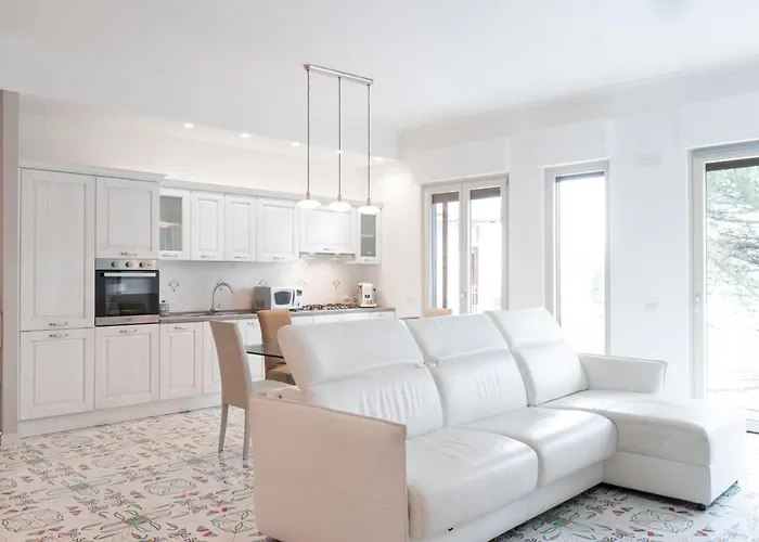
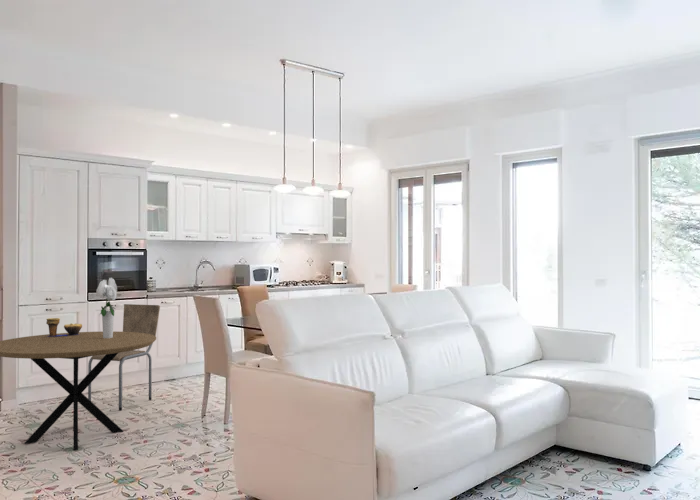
+ bouquet [95,277,118,338]
+ decorative bowl [45,317,83,336]
+ dining chair [87,303,161,412]
+ dining table [0,331,157,451]
